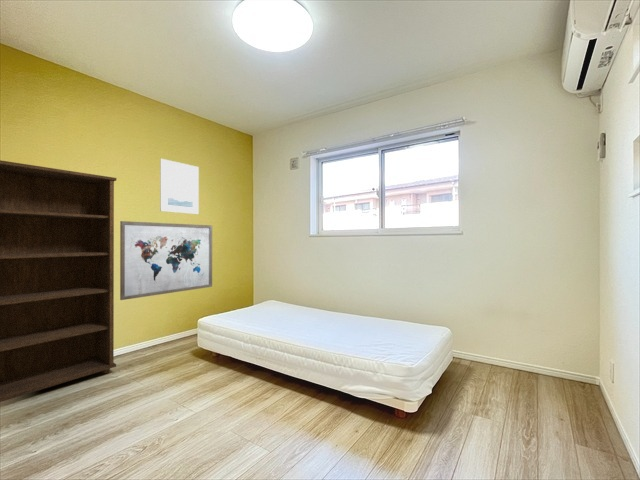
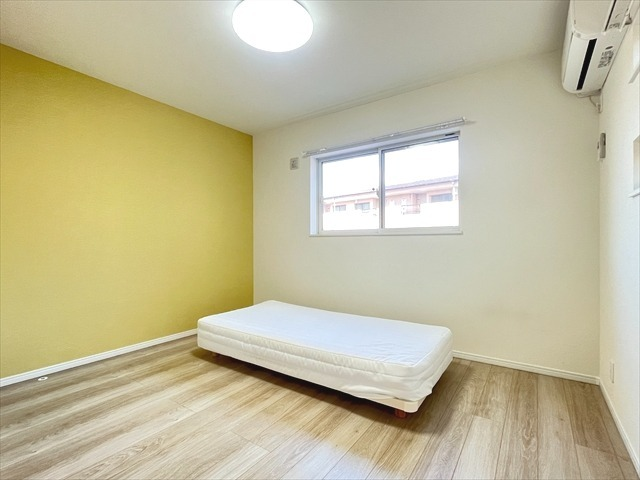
- bookcase [0,159,117,403]
- wall art [119,220,213,301]
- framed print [159,158,200,215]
